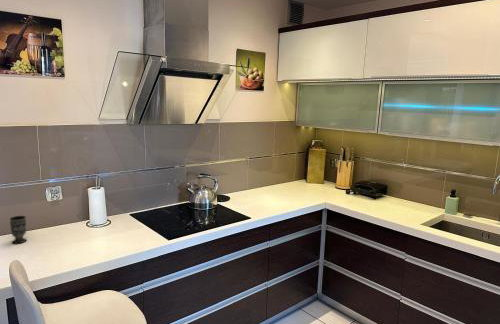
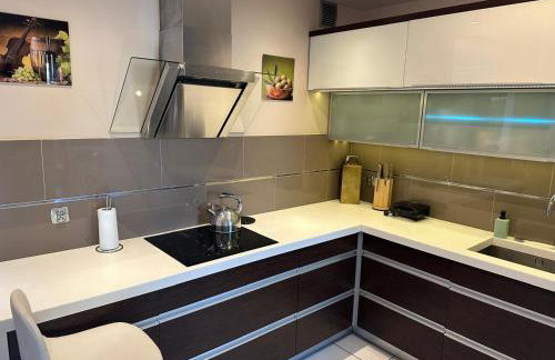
- cup [9,215,28,245]
